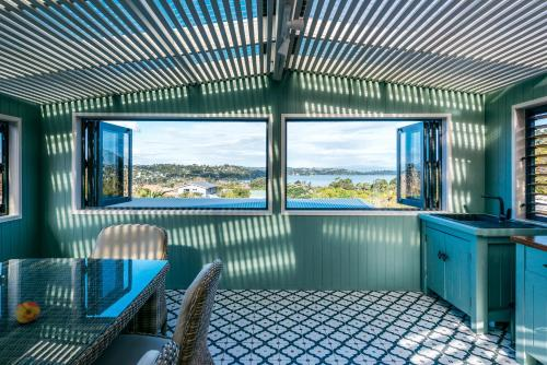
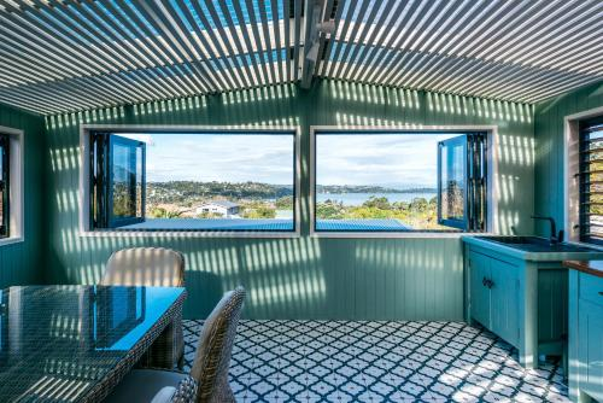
- fruit [14,301,42,323]
